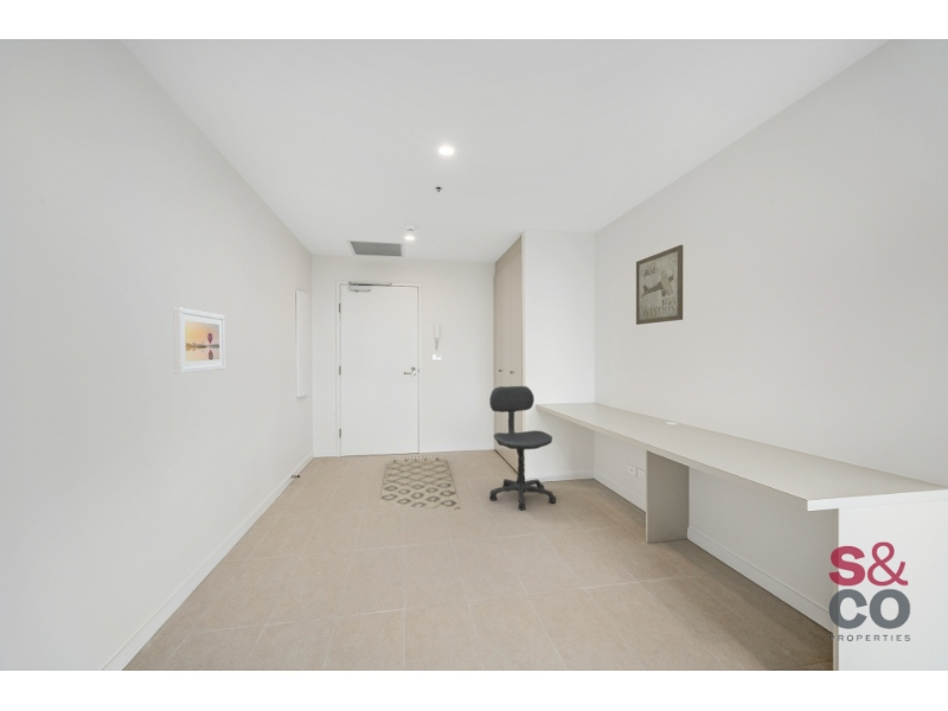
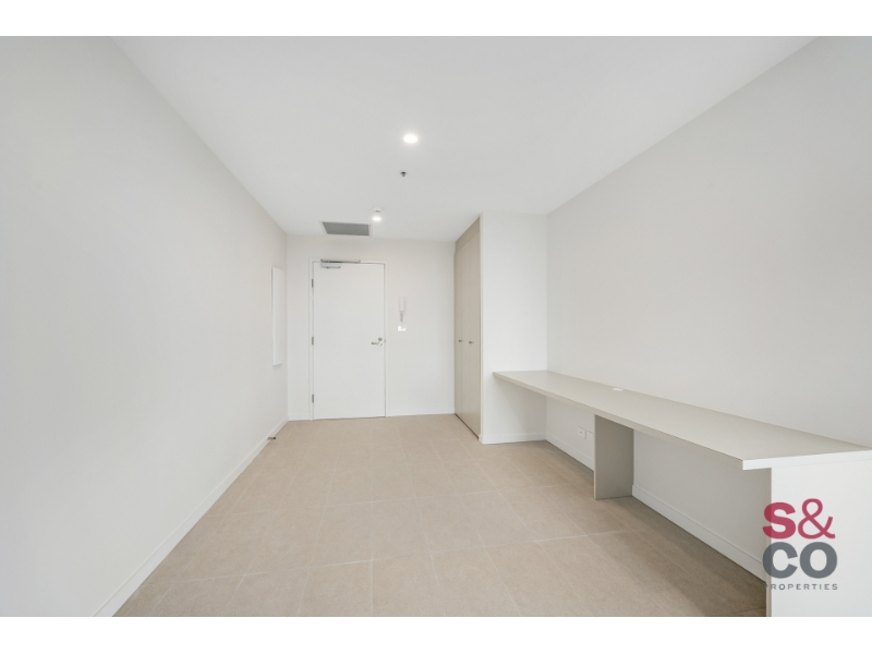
- wall art [635,244,684,326]
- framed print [173,306,226,374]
- rug [378,454,462,511]
- office chair [488,385,557,512]
